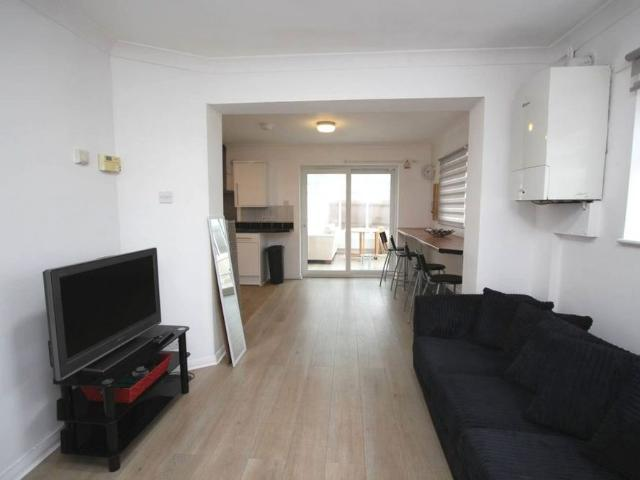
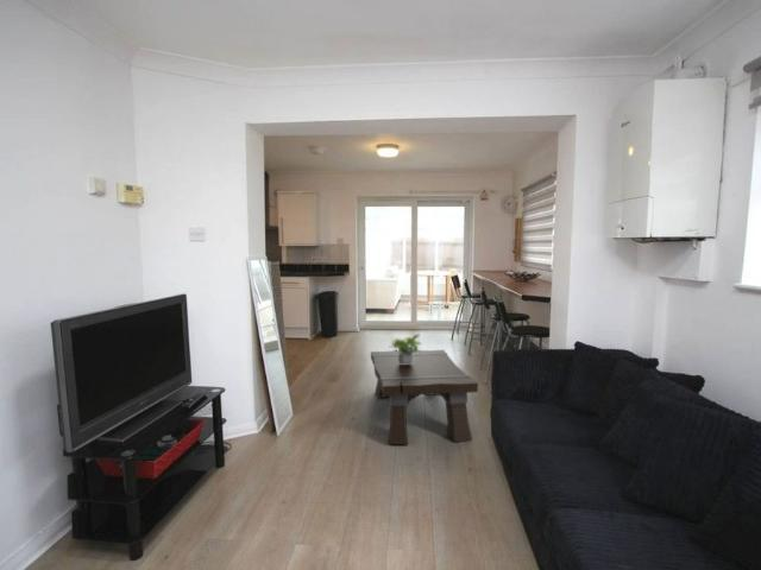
+ potted plant [389,334,422,365]
+ coffee table [370,349,479,445]
